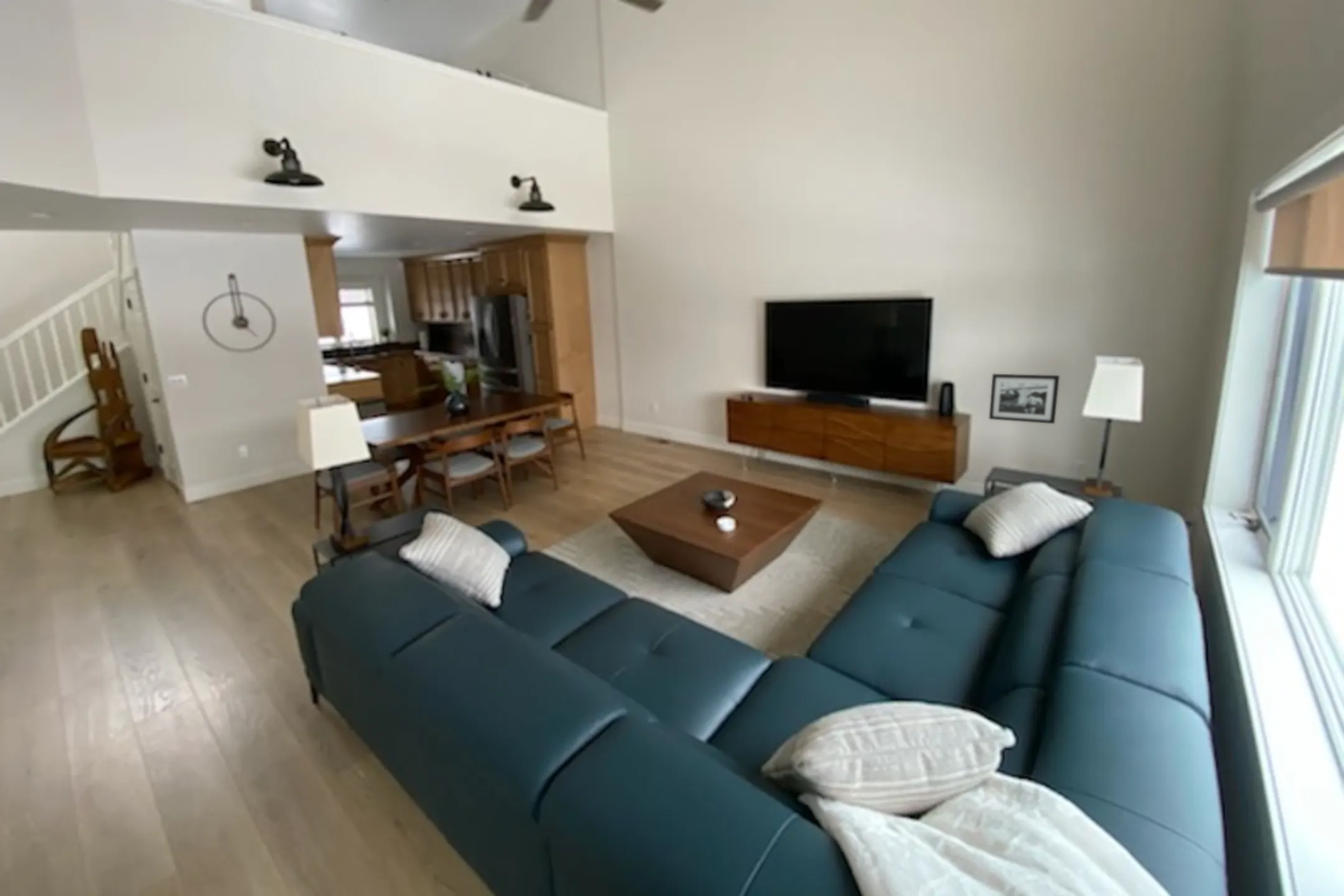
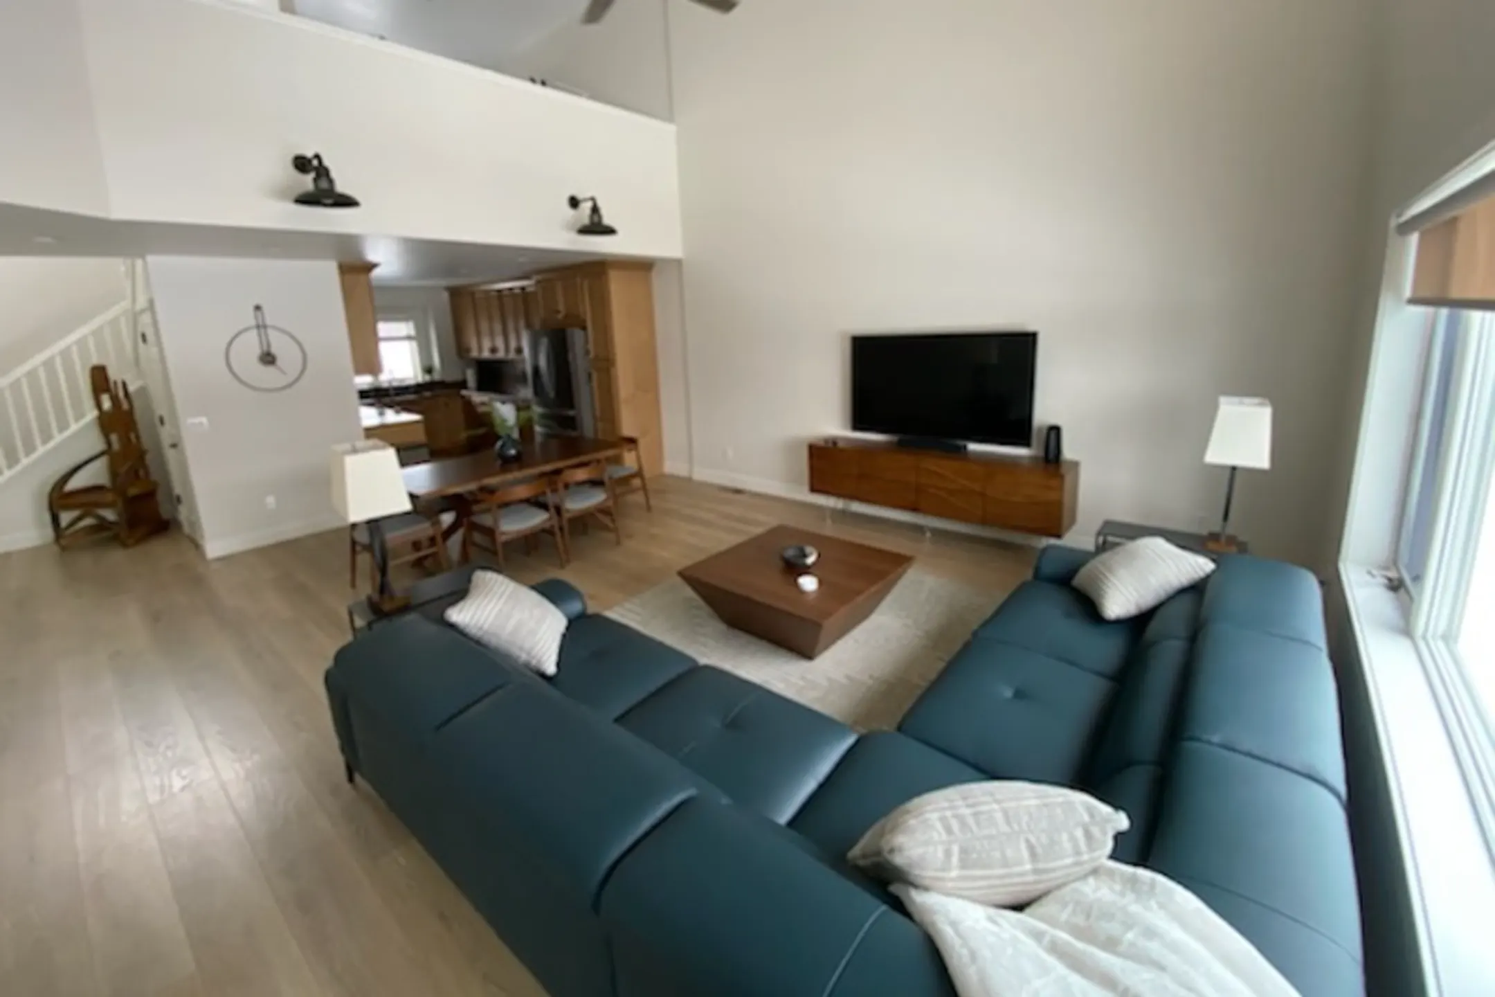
- picture frame [988,373,1060,424]
